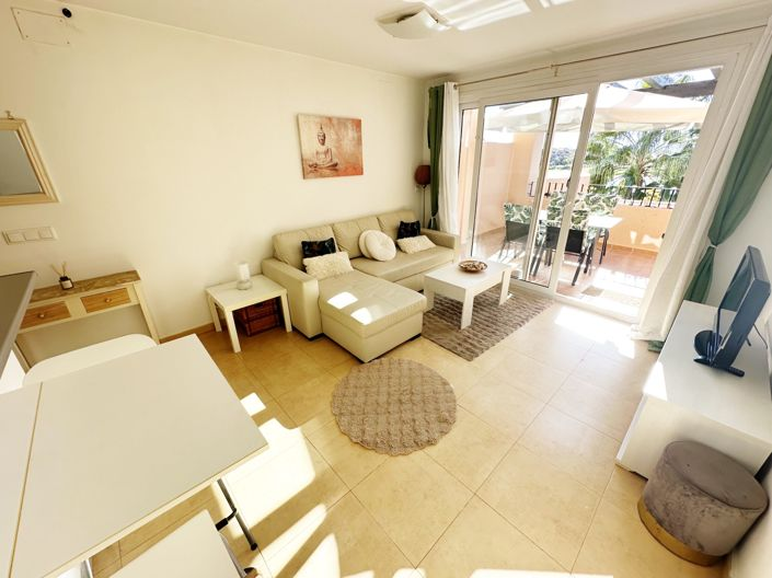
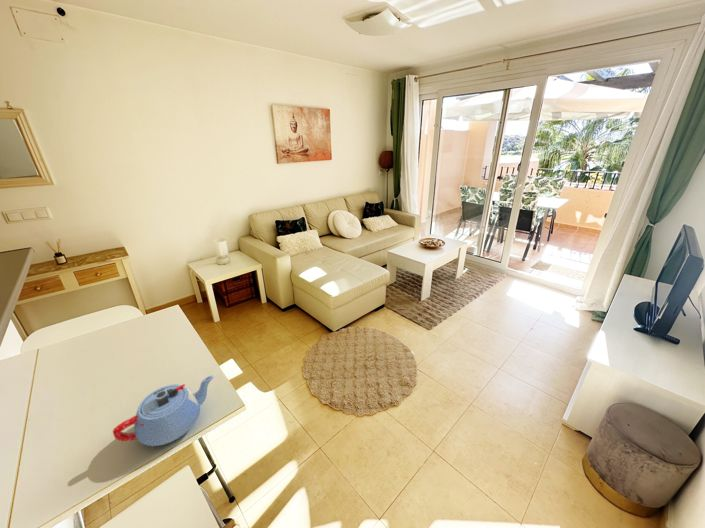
+ teapot [112,374,215,447]
